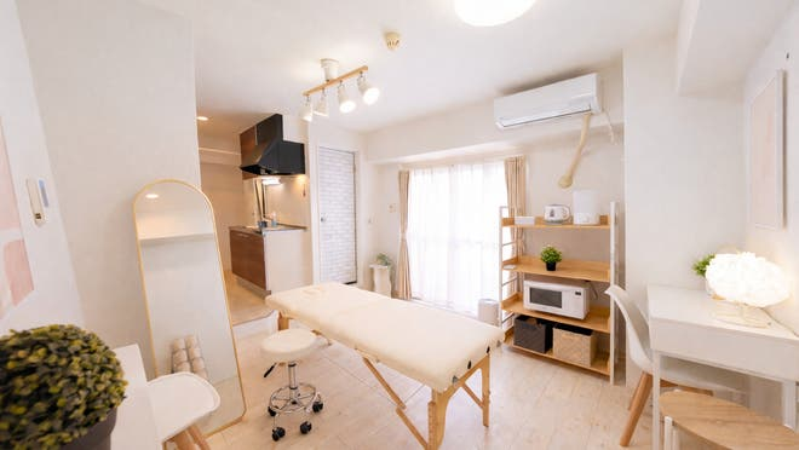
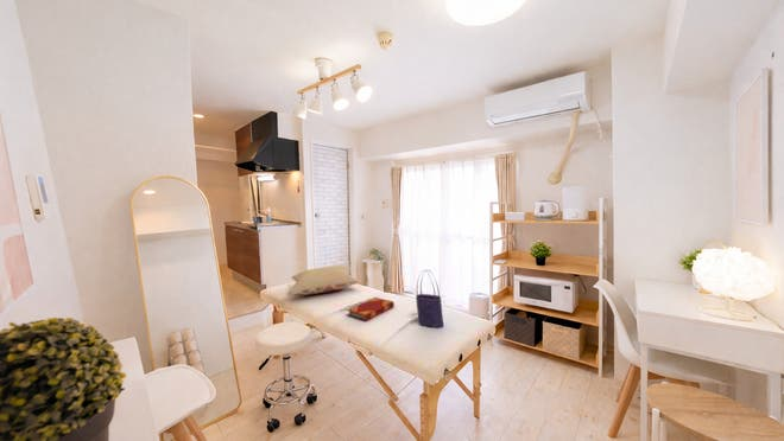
+ tote bag [415,269,444,328]
+ hardback book [346,296,396,322]
+ pillow [286,264,360,296]
